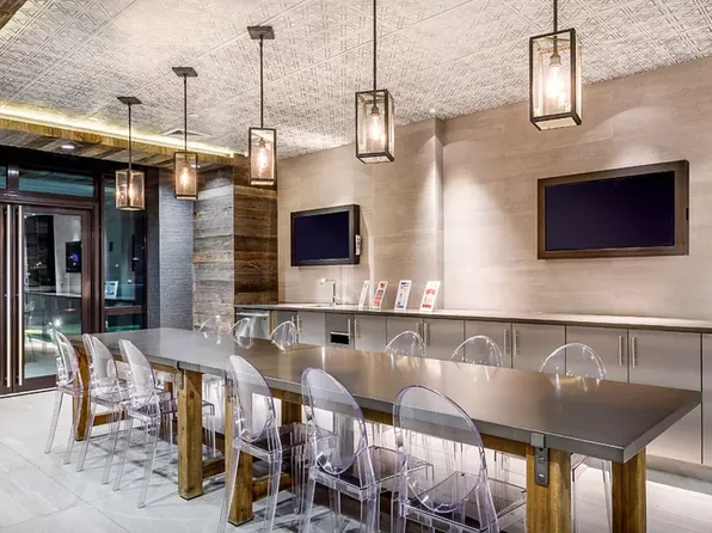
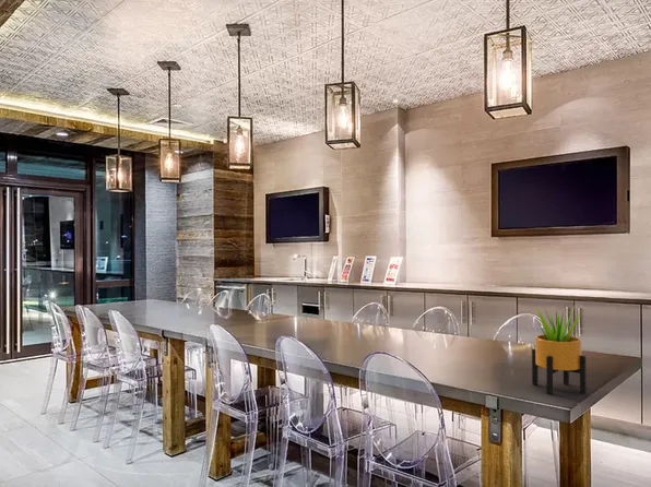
+ potted plant [531,302,588,395]
